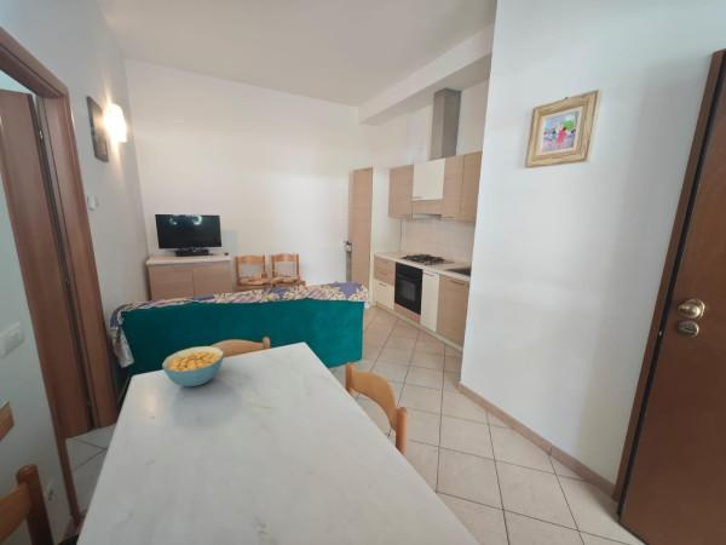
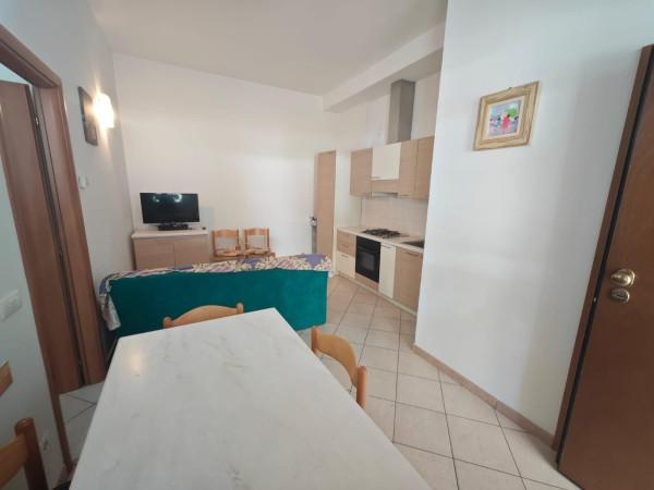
- cereal bowl [161,345,225,388]
